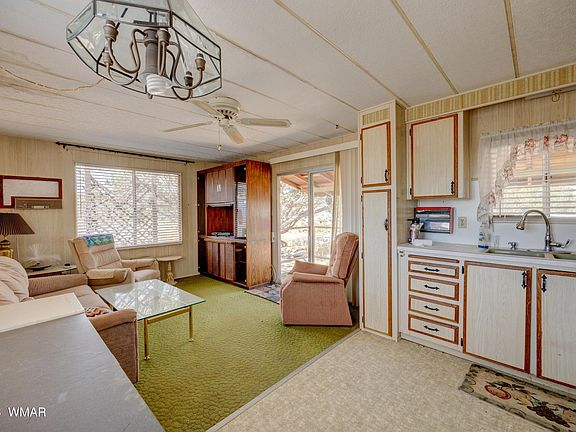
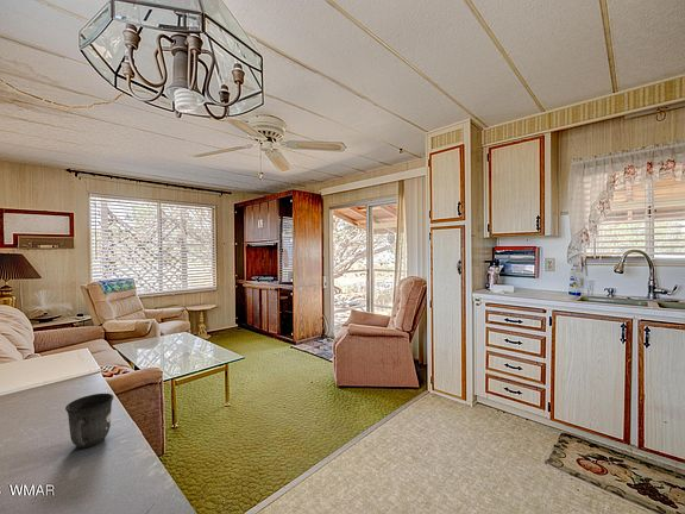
+ mug [64,393,115,450]
